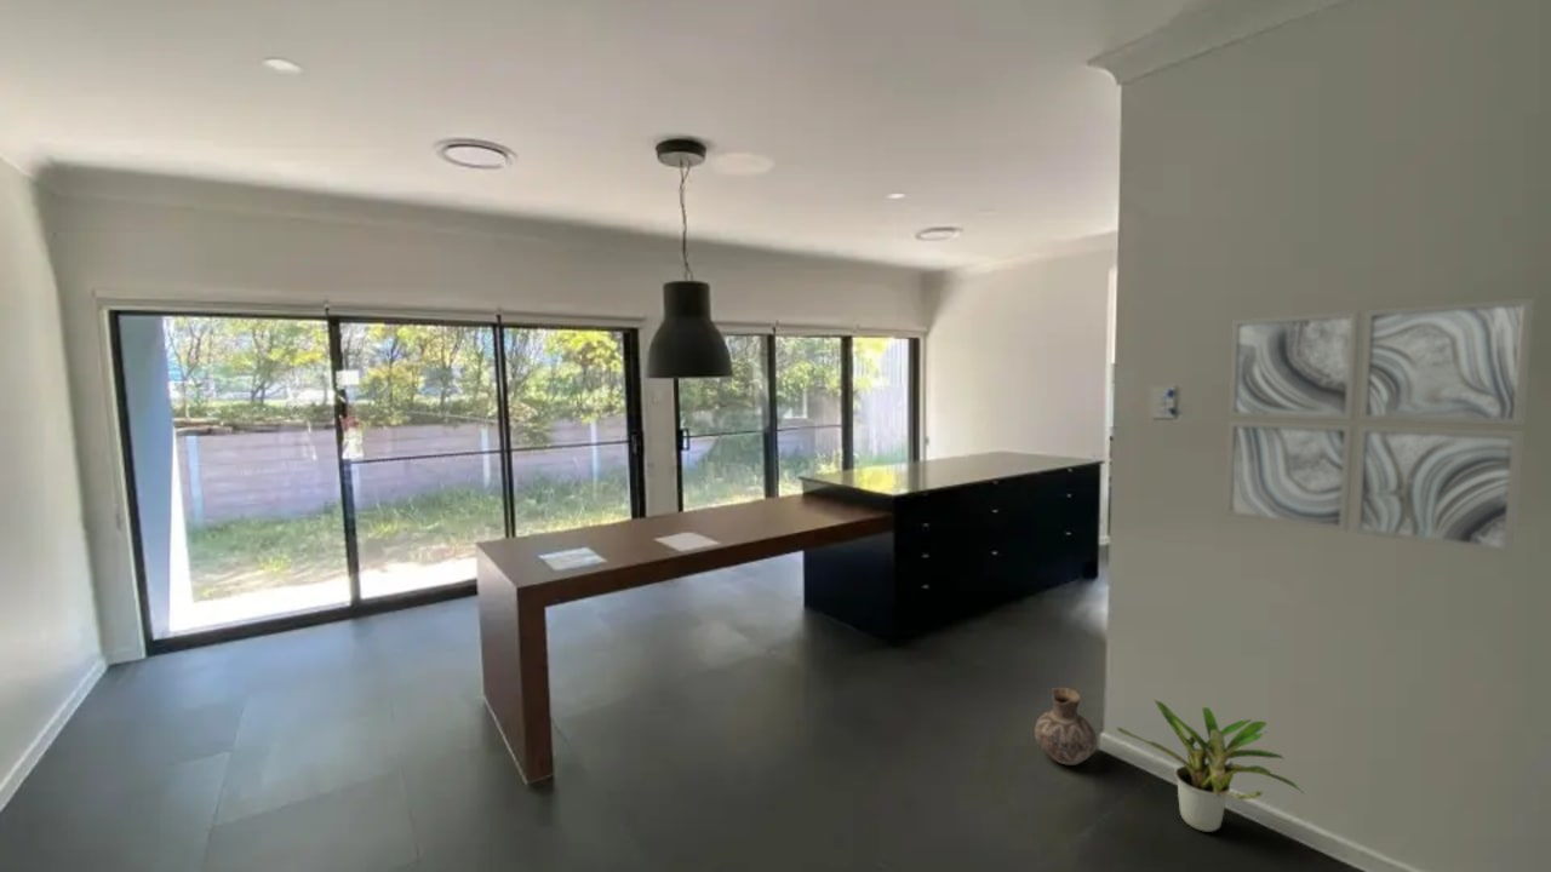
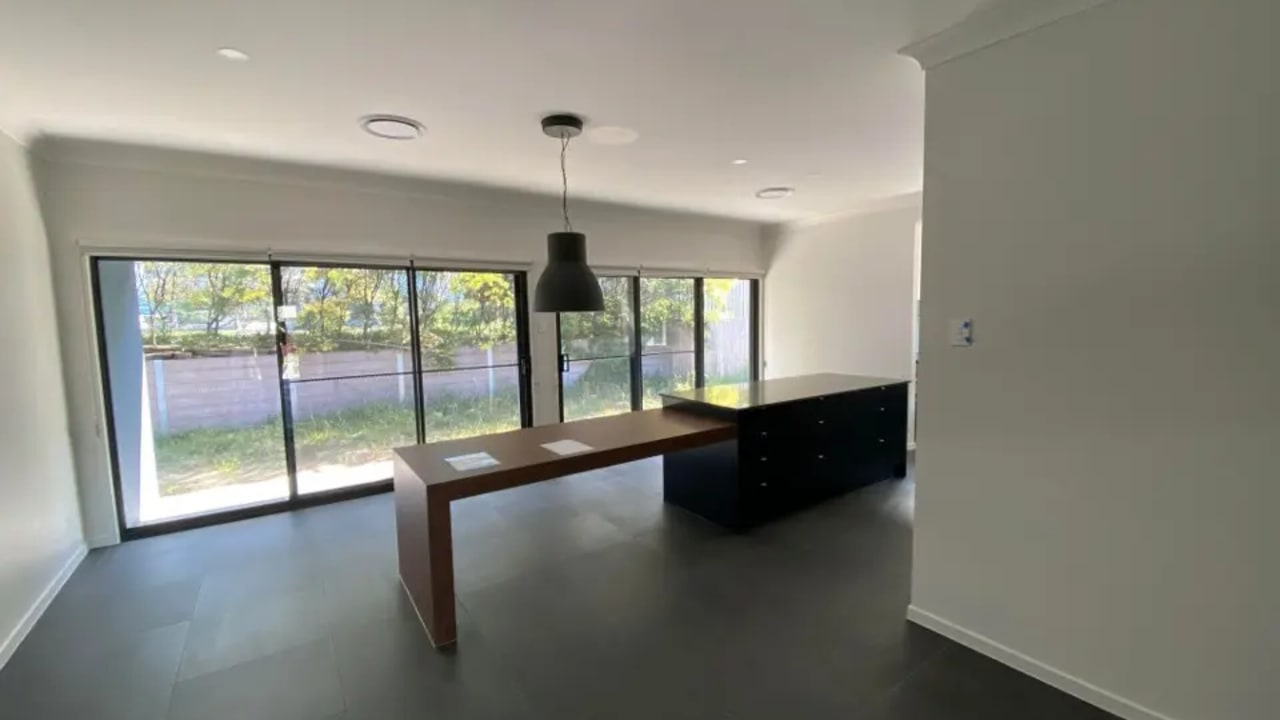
- wall art [1224,298,1535,556]
- ceramic jug [1034,687,1098,767]
- potted plant [1116,699,1305,833]
